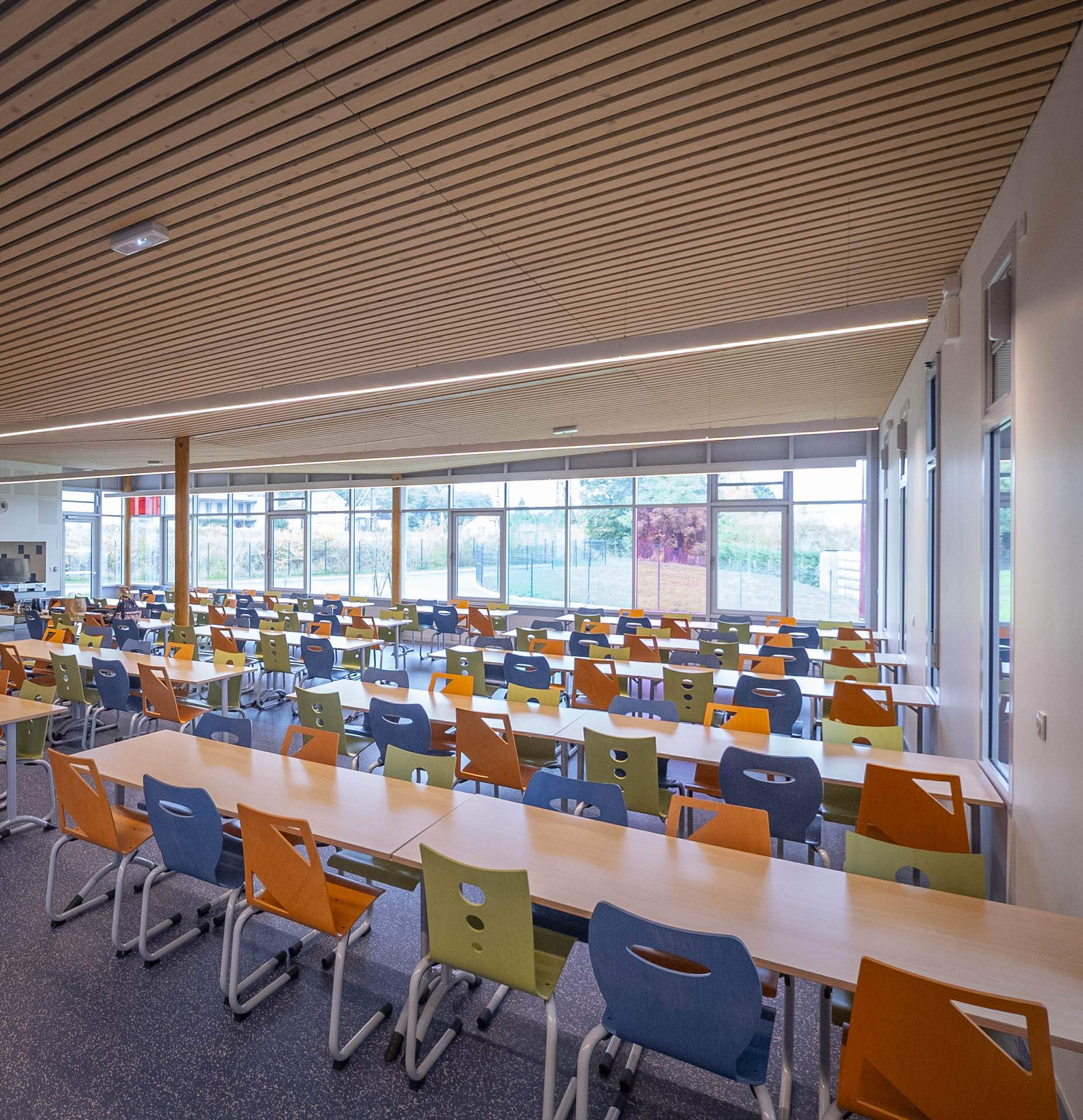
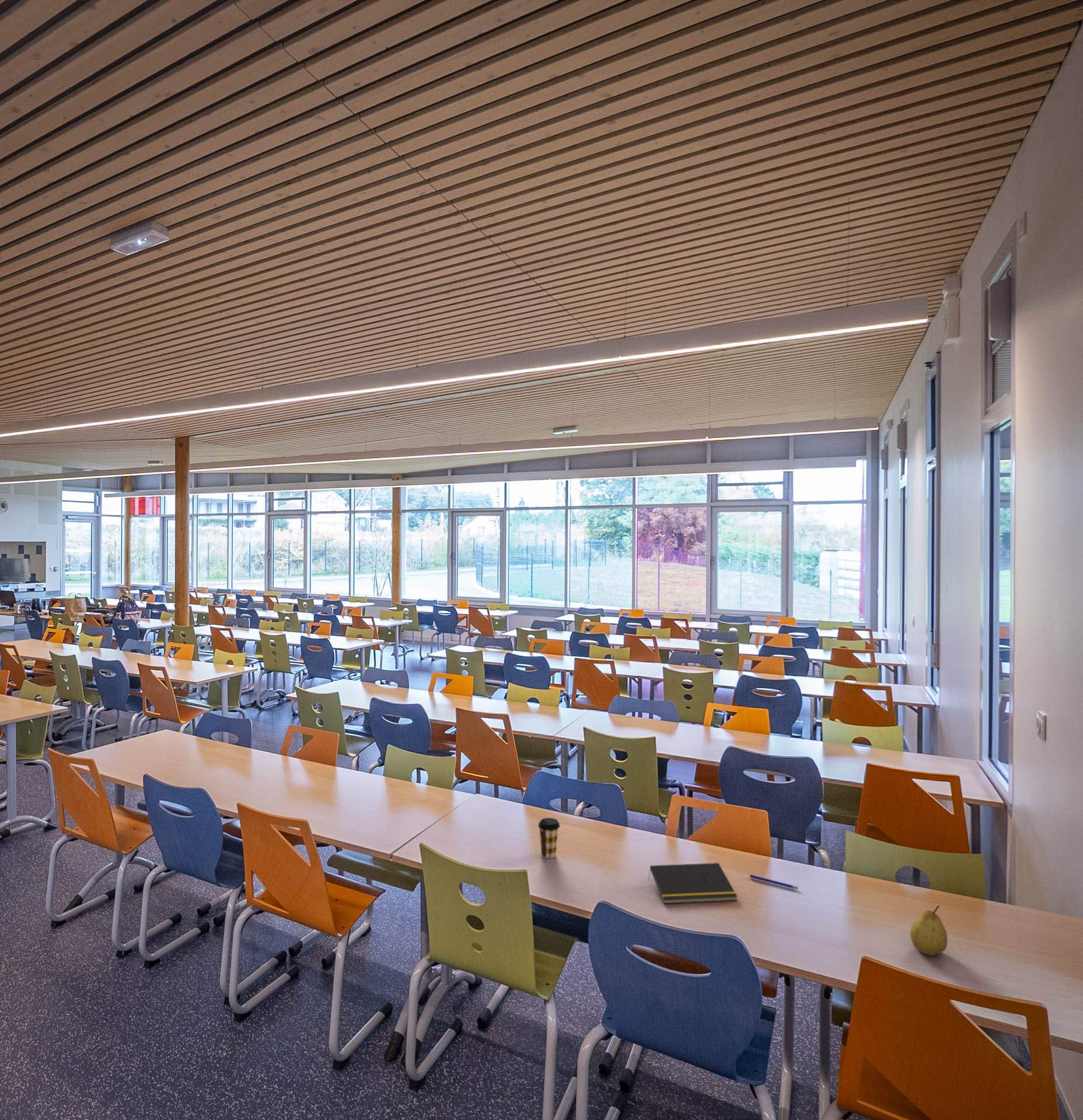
+ notepad [648,862,738,904]
+ pen [749,874,798,890]
+ coffee cup [537,817,561,859]
+ fruit [910,905,948,955]
